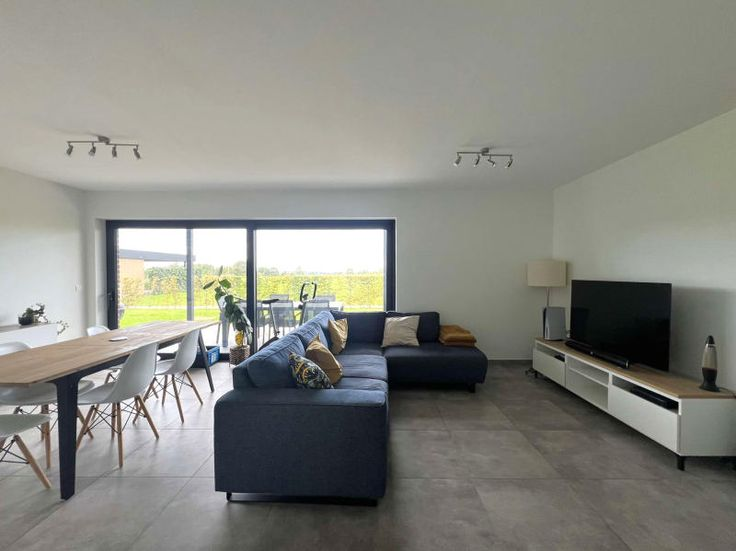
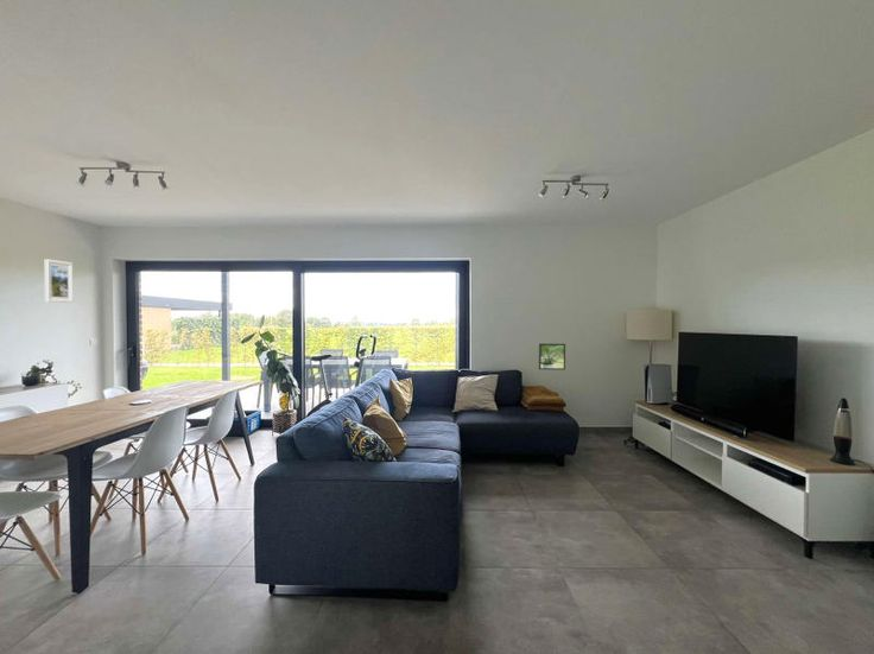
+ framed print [44,258,74,304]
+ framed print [538,343,566,370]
